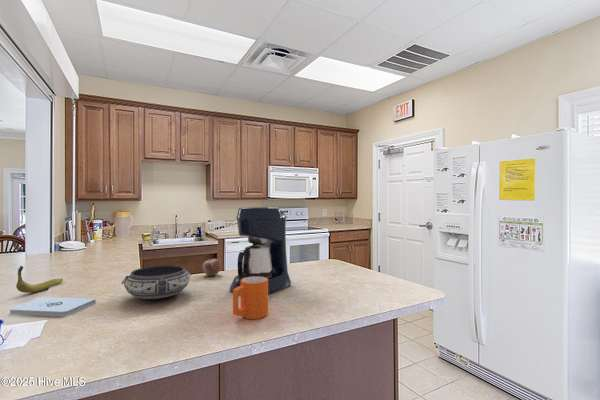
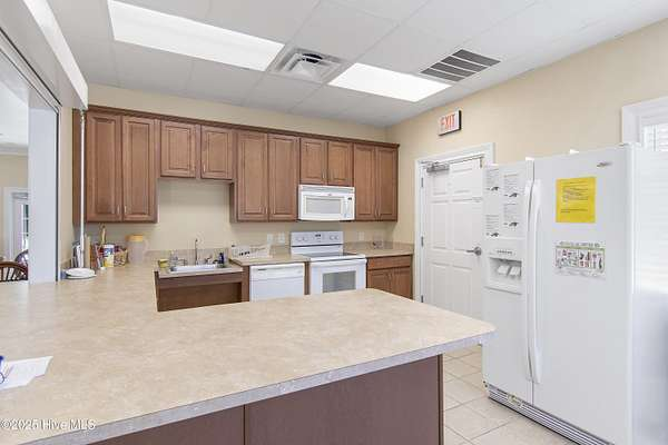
- mug [232,276,269,320]
- bowl [121,264,192,300]
- notepad [8,296,97,318]
- coffee maker [229,206,292,294]
- apple [201,258,221,277]
- banana [15,265,64,294]
